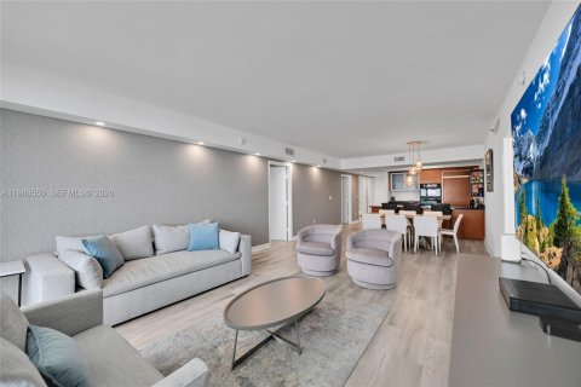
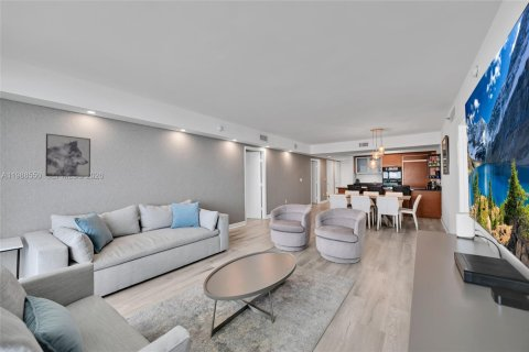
+ wall art [44,133,91,178]
